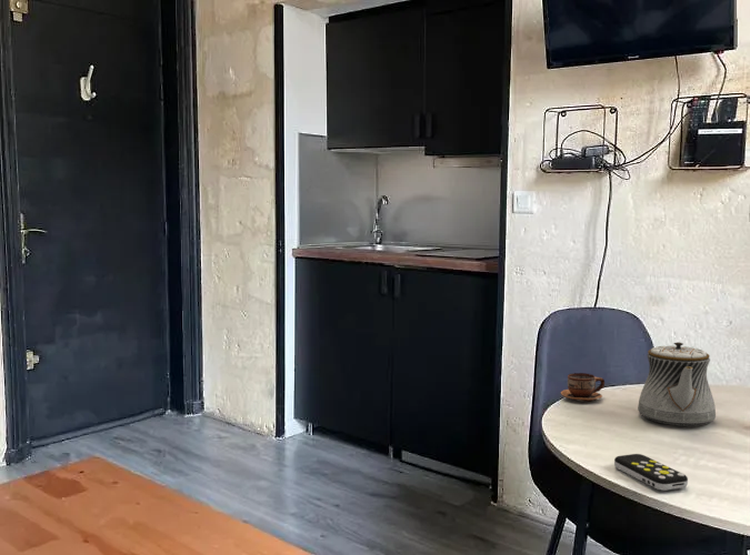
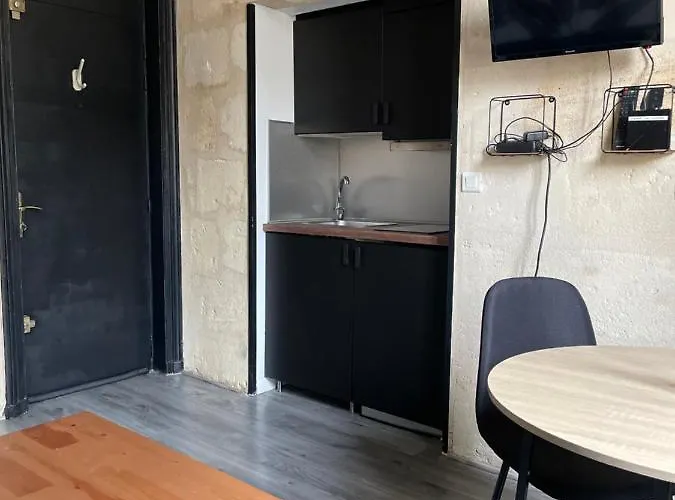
- remote control [613,453,689,492]
- cup [560,372,606,403]
- teapot [637,341,717,427]
